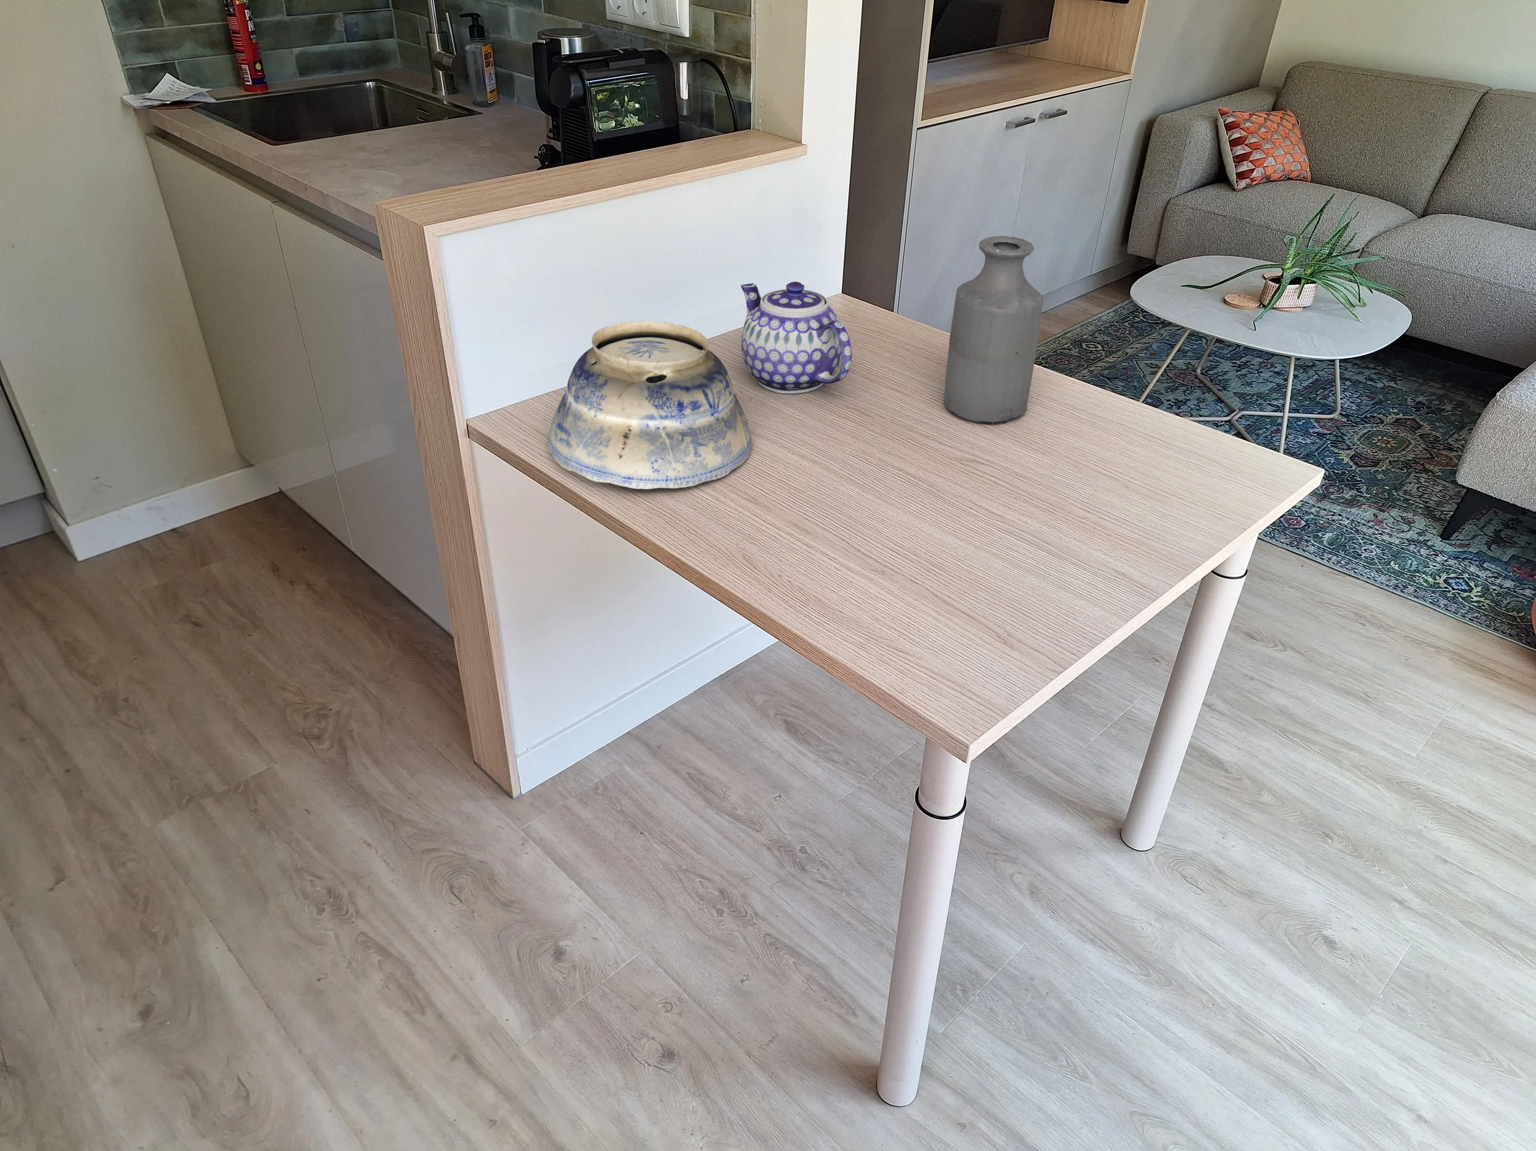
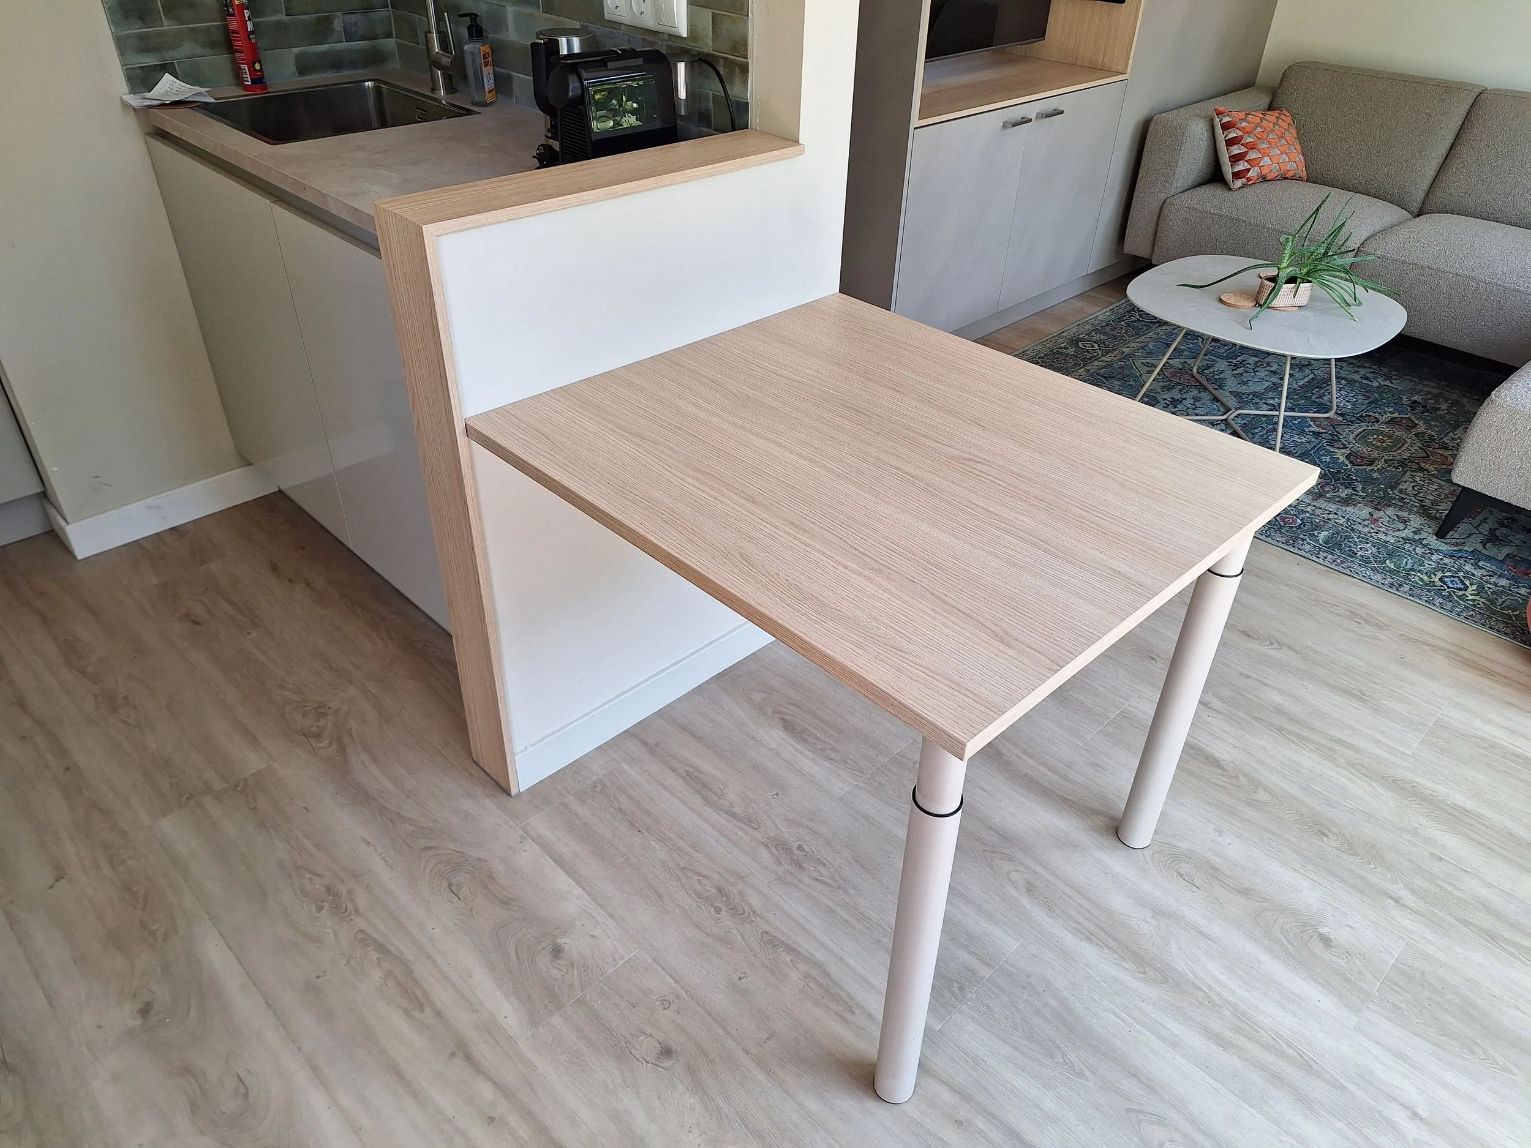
- bottle [943,236,1044,424]
- bowl [548,320,752,490]
- teapot [740,282,853,394]
